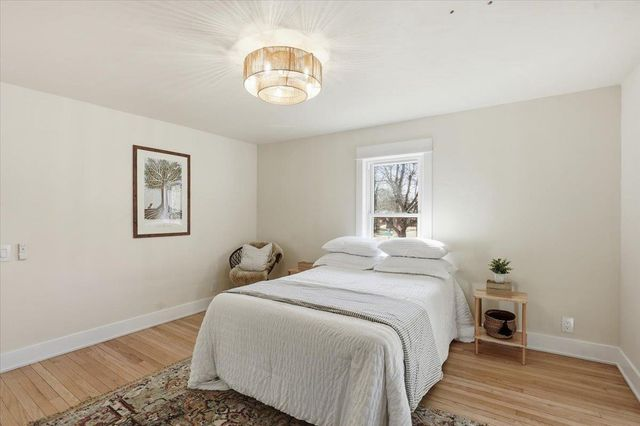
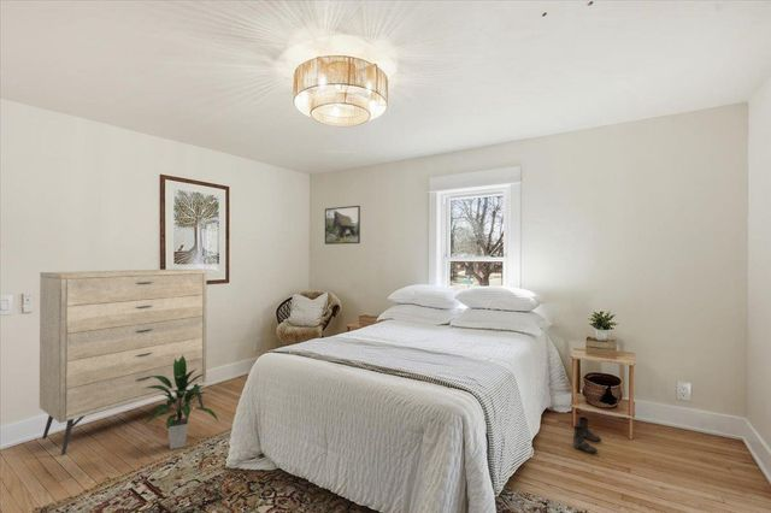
+ indoor plant [142,355,220,450]
+ boots [572,415,602,454]
+ dresser [39,267,207,456]
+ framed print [324,205,361,246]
